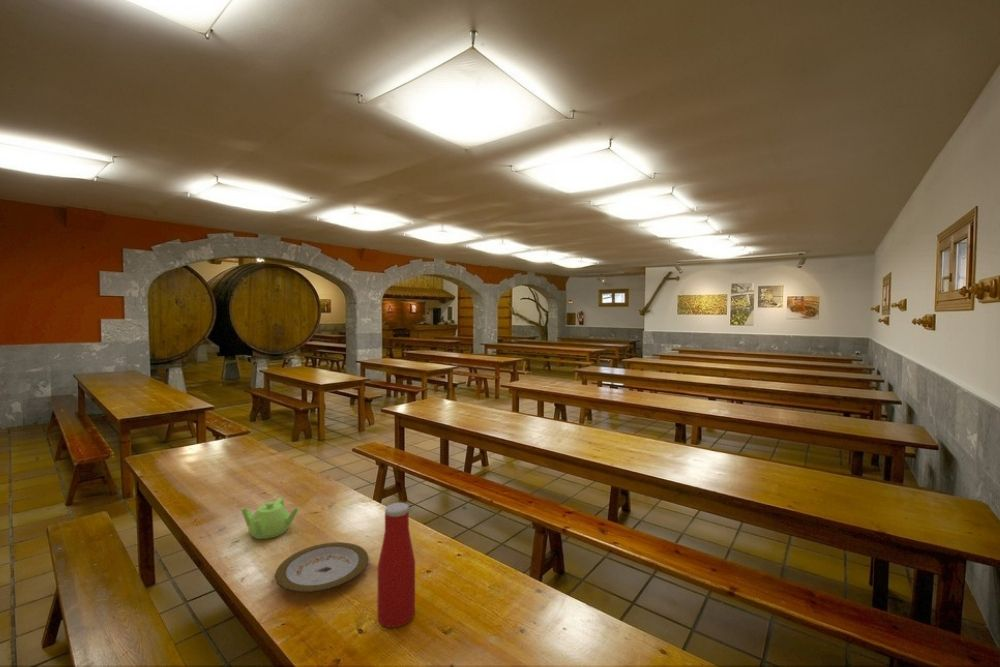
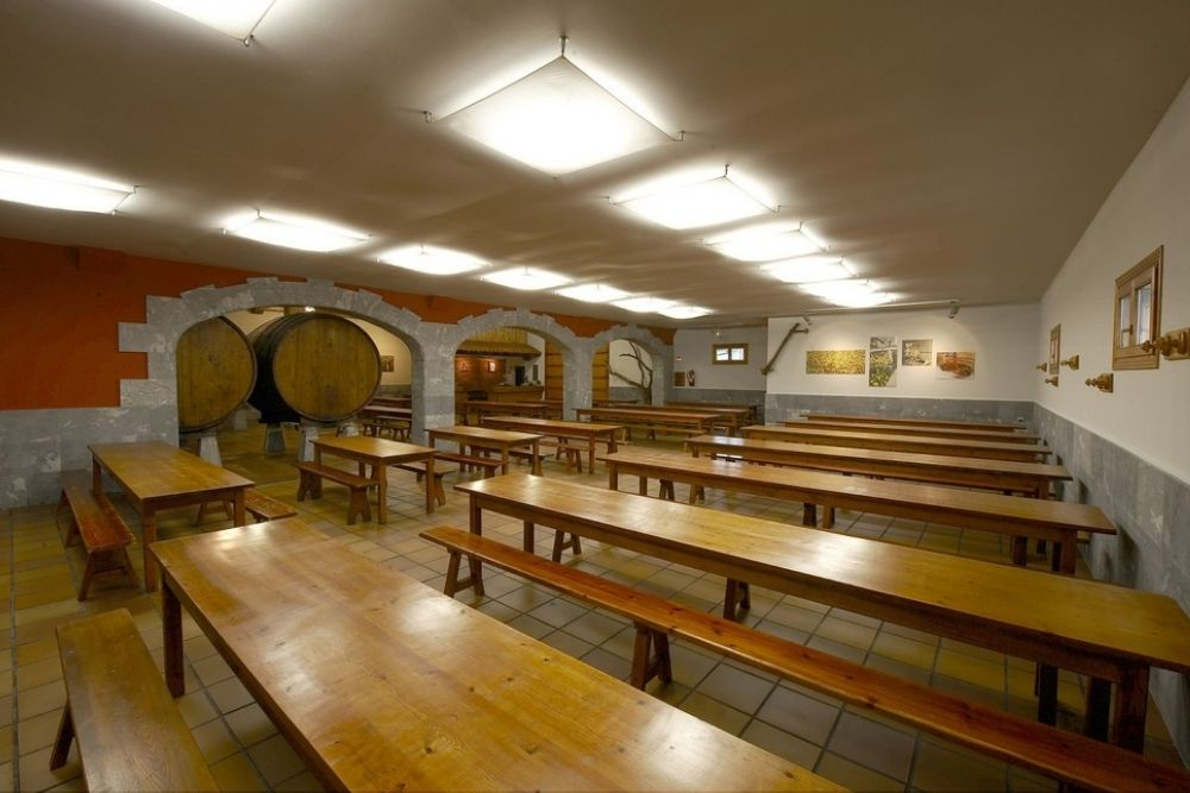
- plate [274,541,369,594]
- bottle [376,502,416,628]
- teapot [241,497,300,540]
